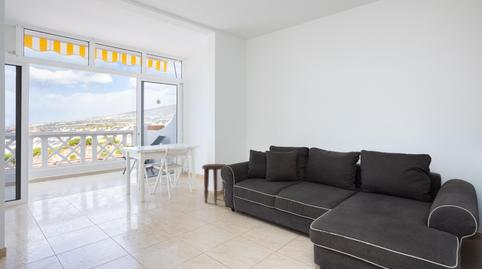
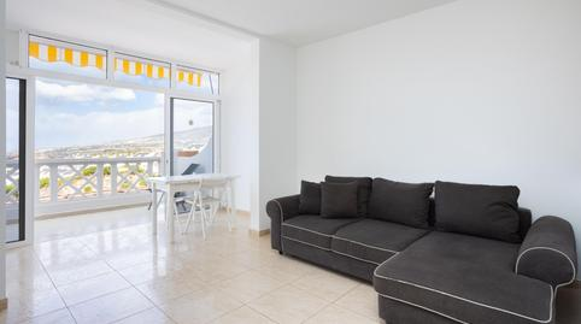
- side table [201,163,228,205]
